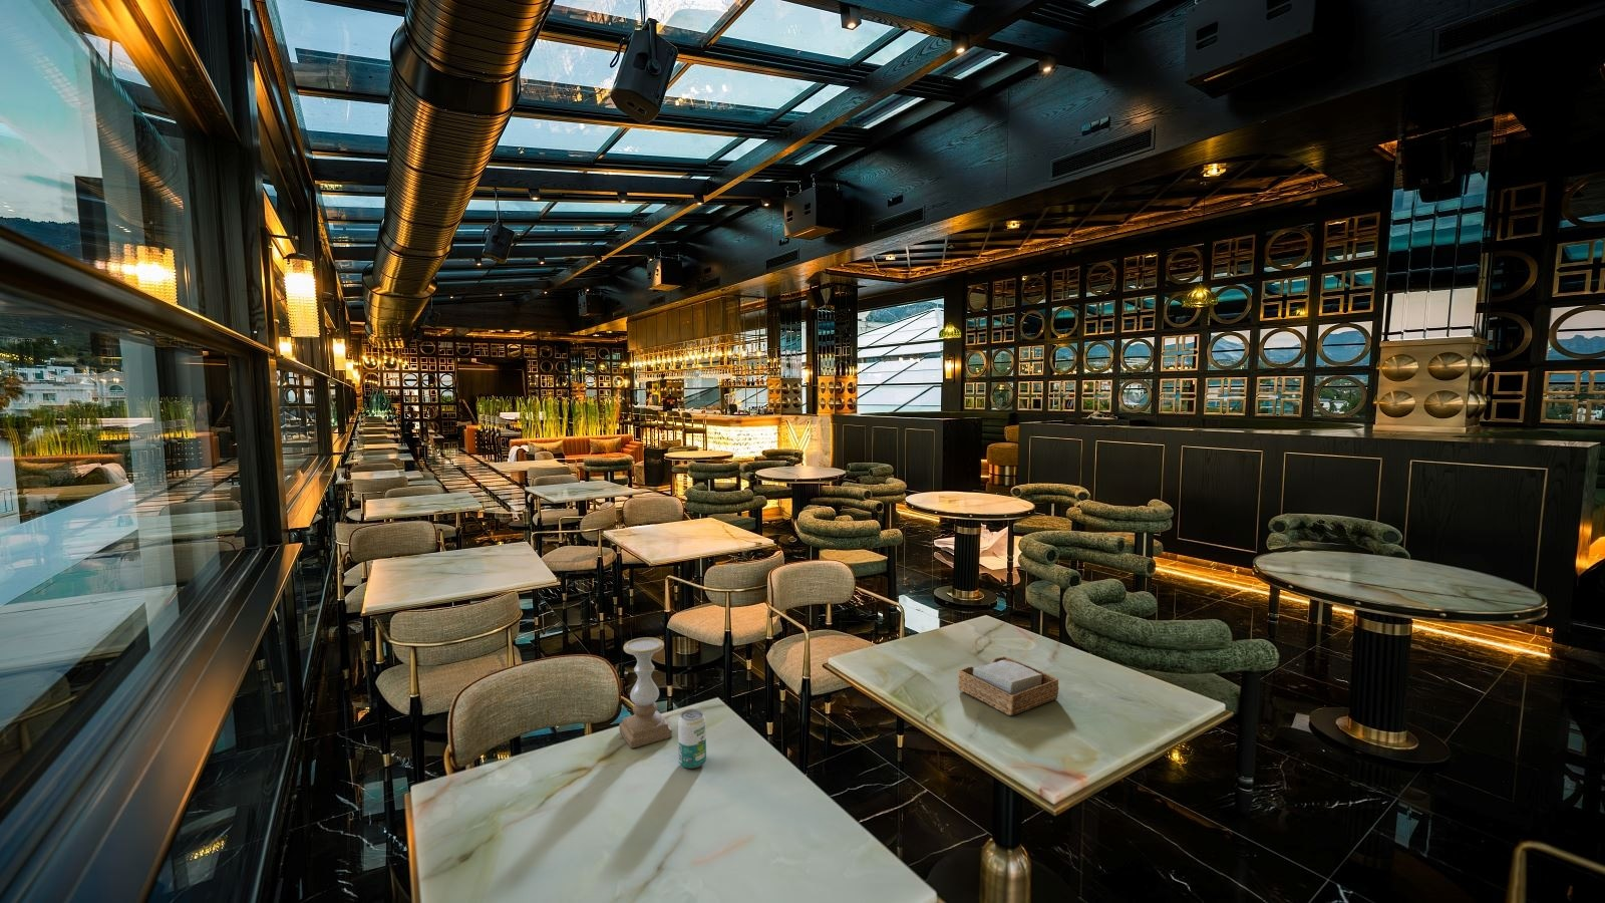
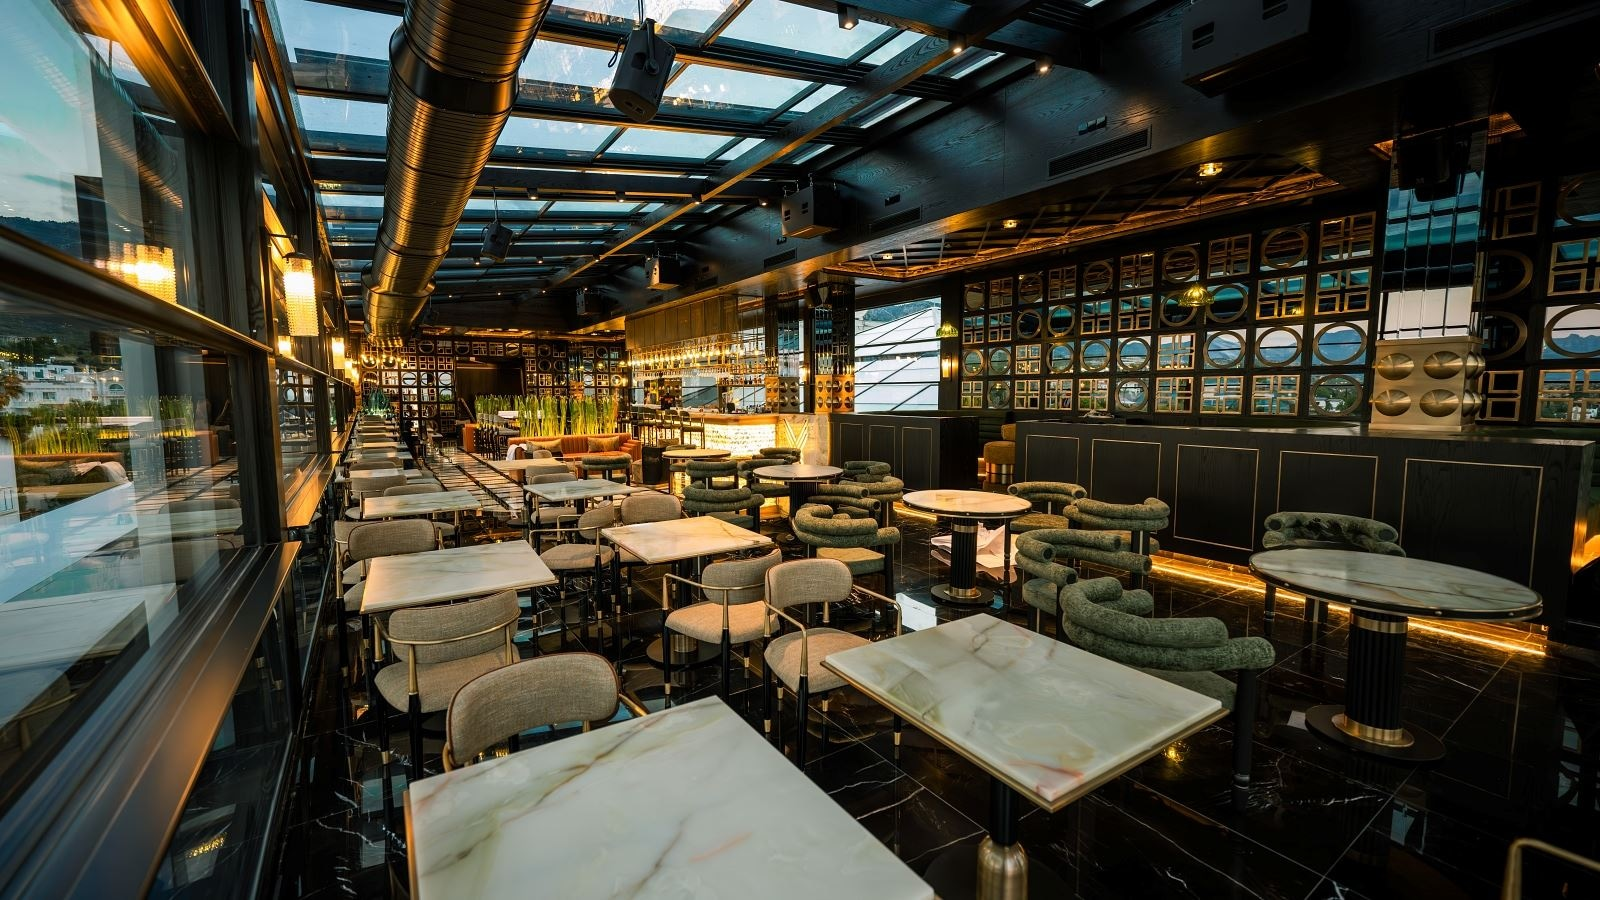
- candle holder [618,636,674,750]
- napkin holder [957,655,1059,718]
- beverage can [677,708,708,770]
